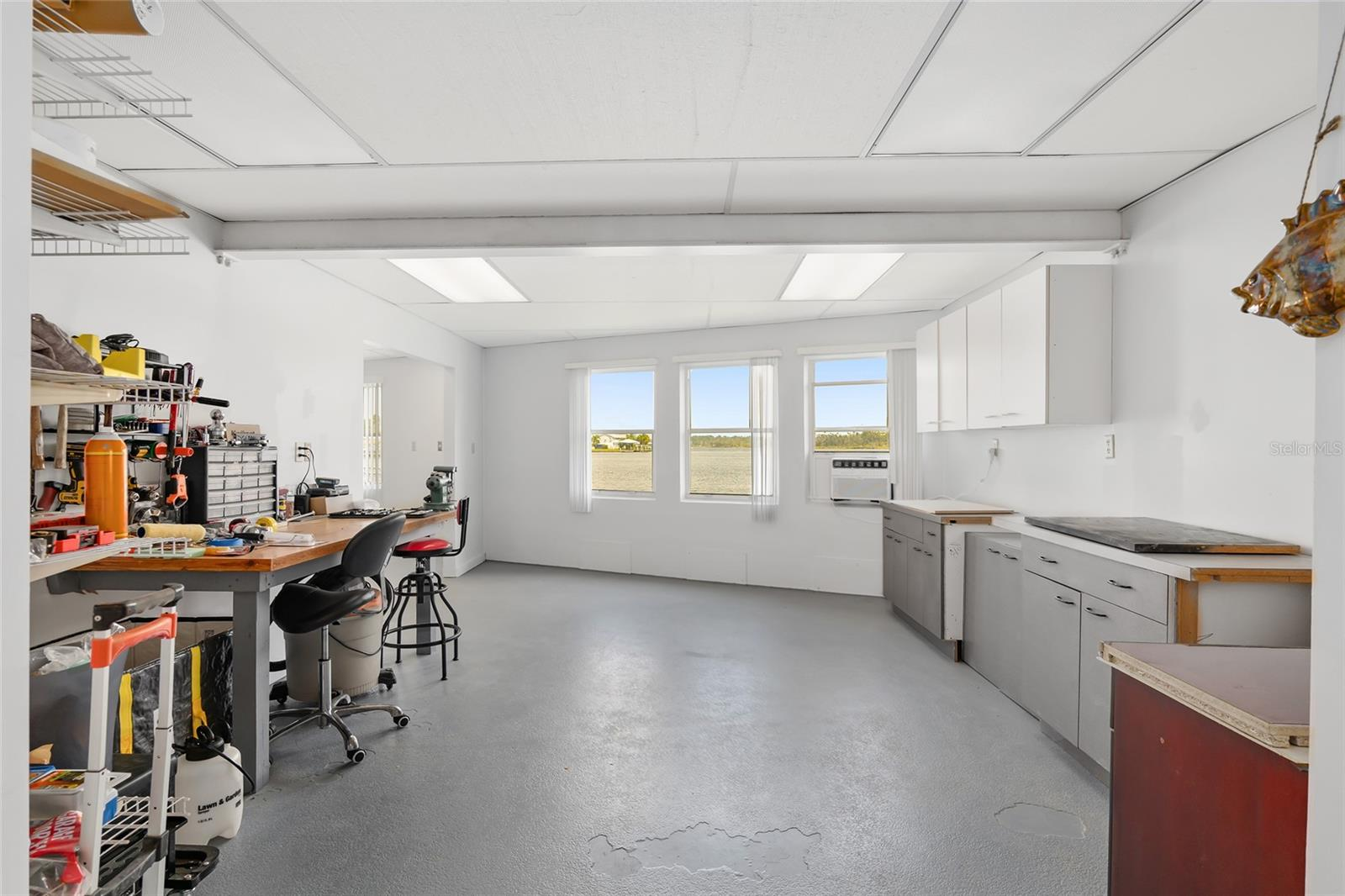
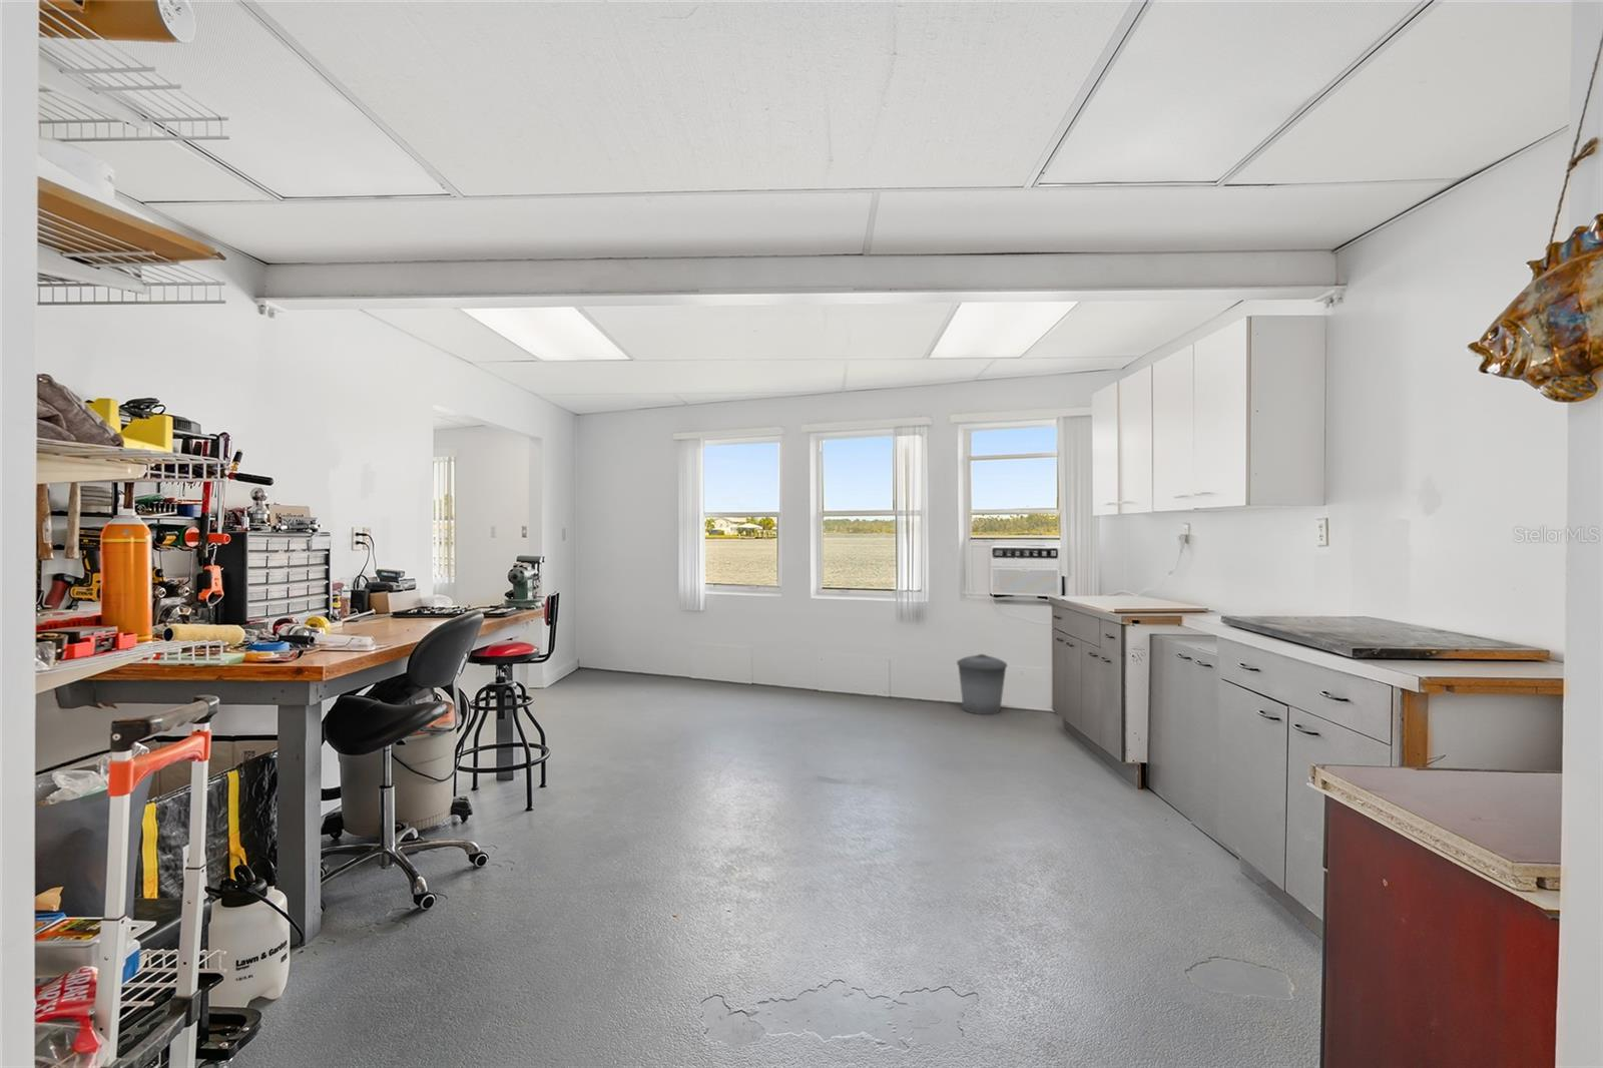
+ trash can [956,653,1008,715]
